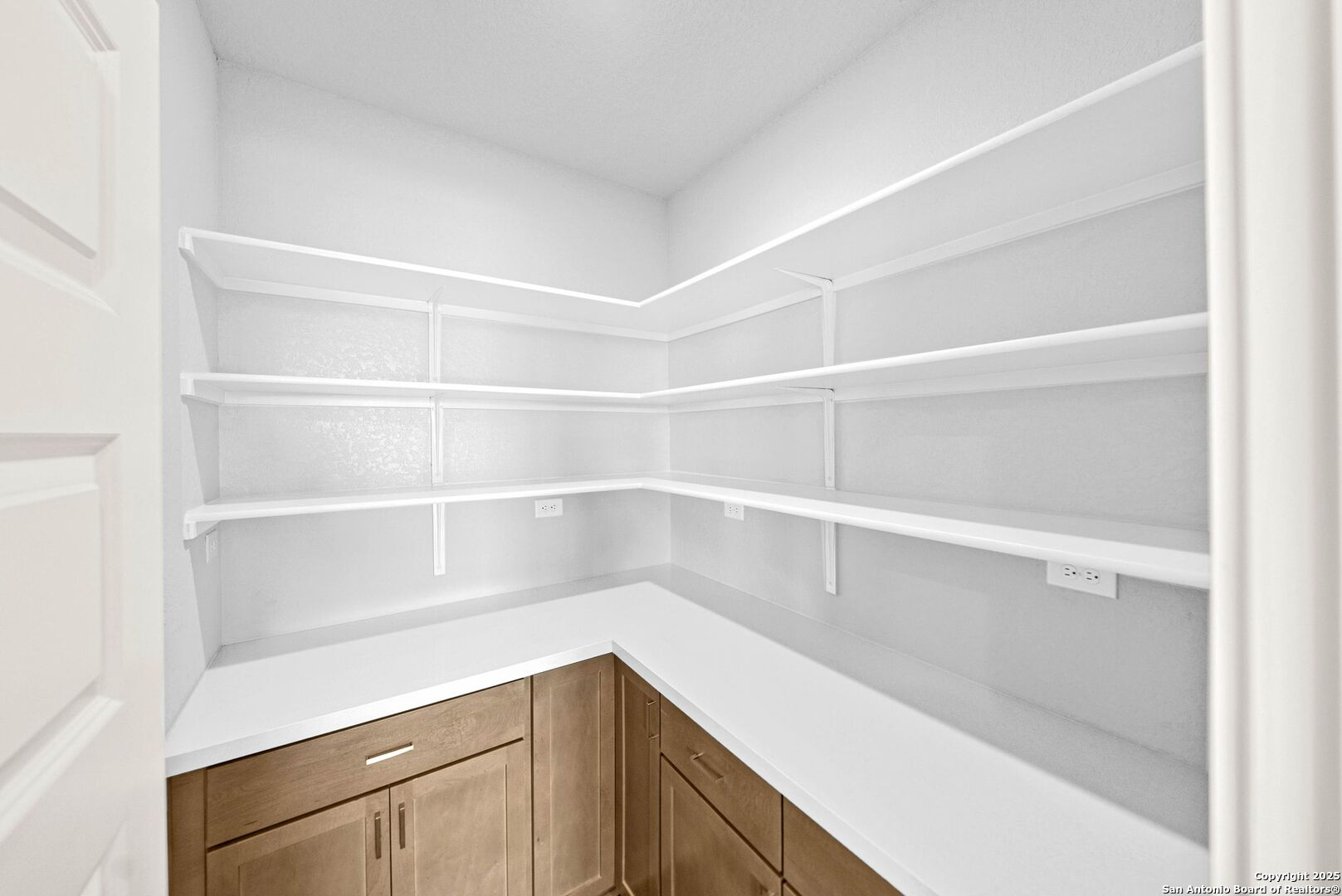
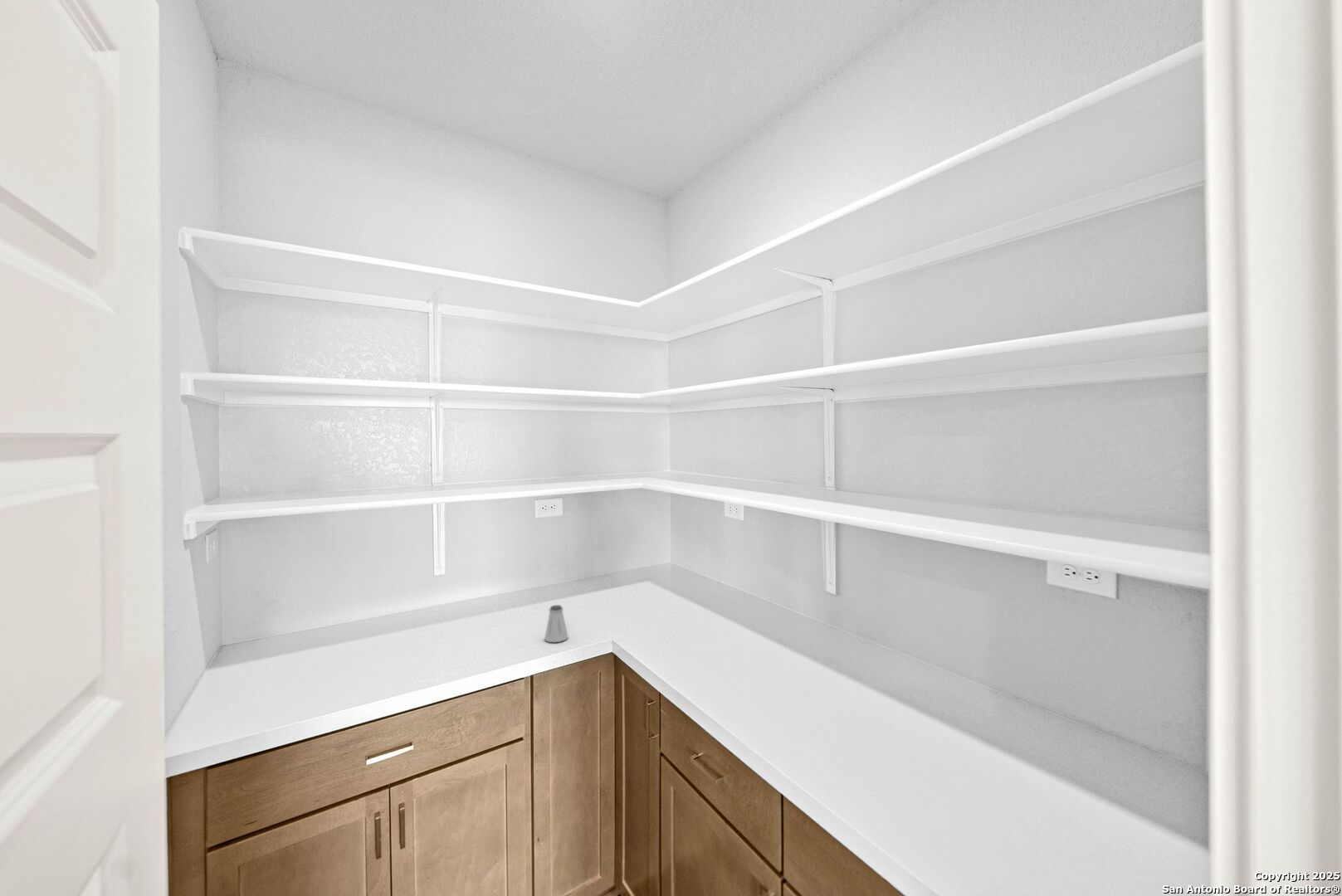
+ saltshaker [544,604,569,643]
